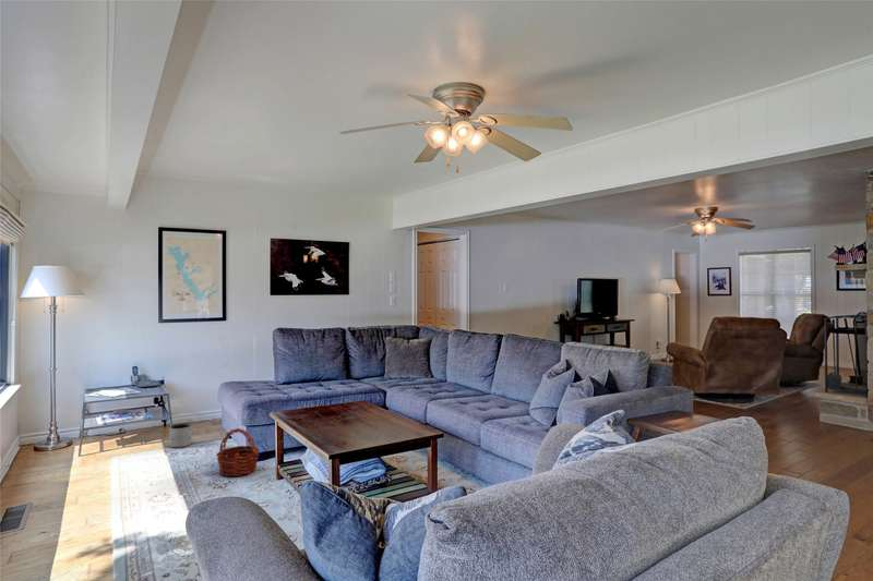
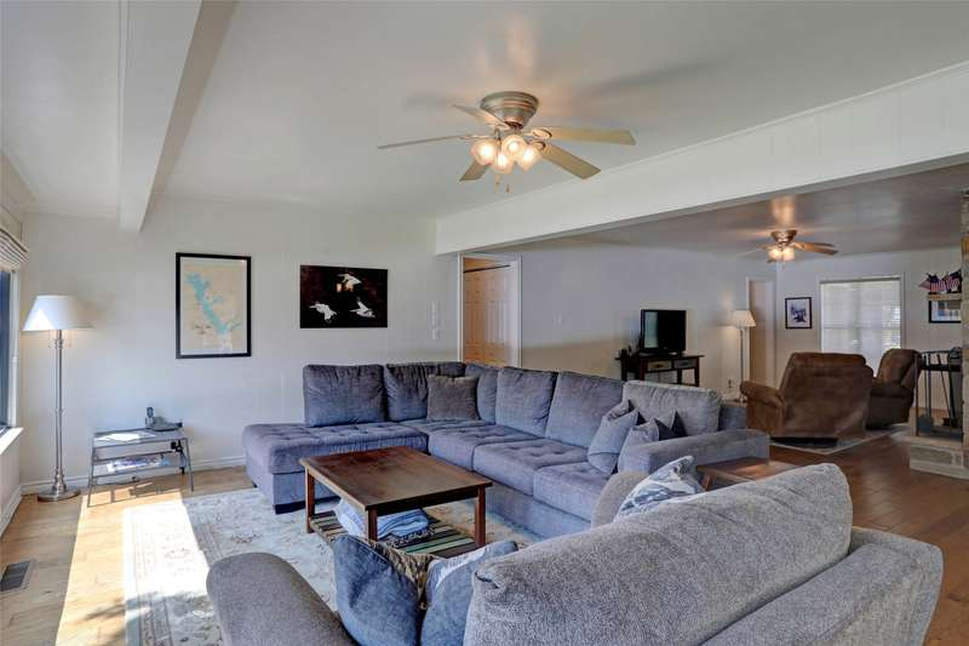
- planter [168,423,192,449]
- basket [215,427,261,477]
